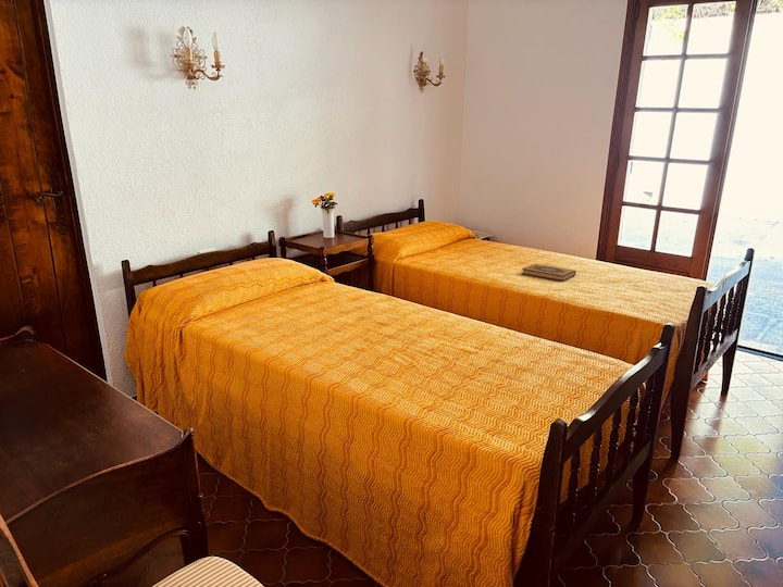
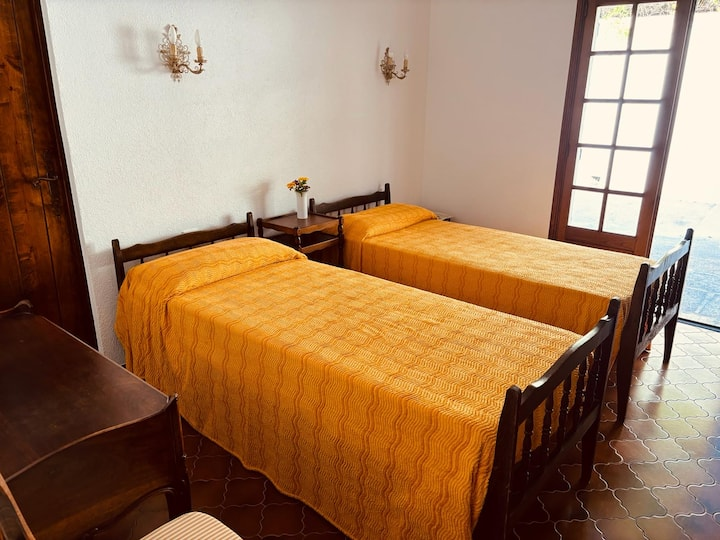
- hardback book [521,263,577,283]
